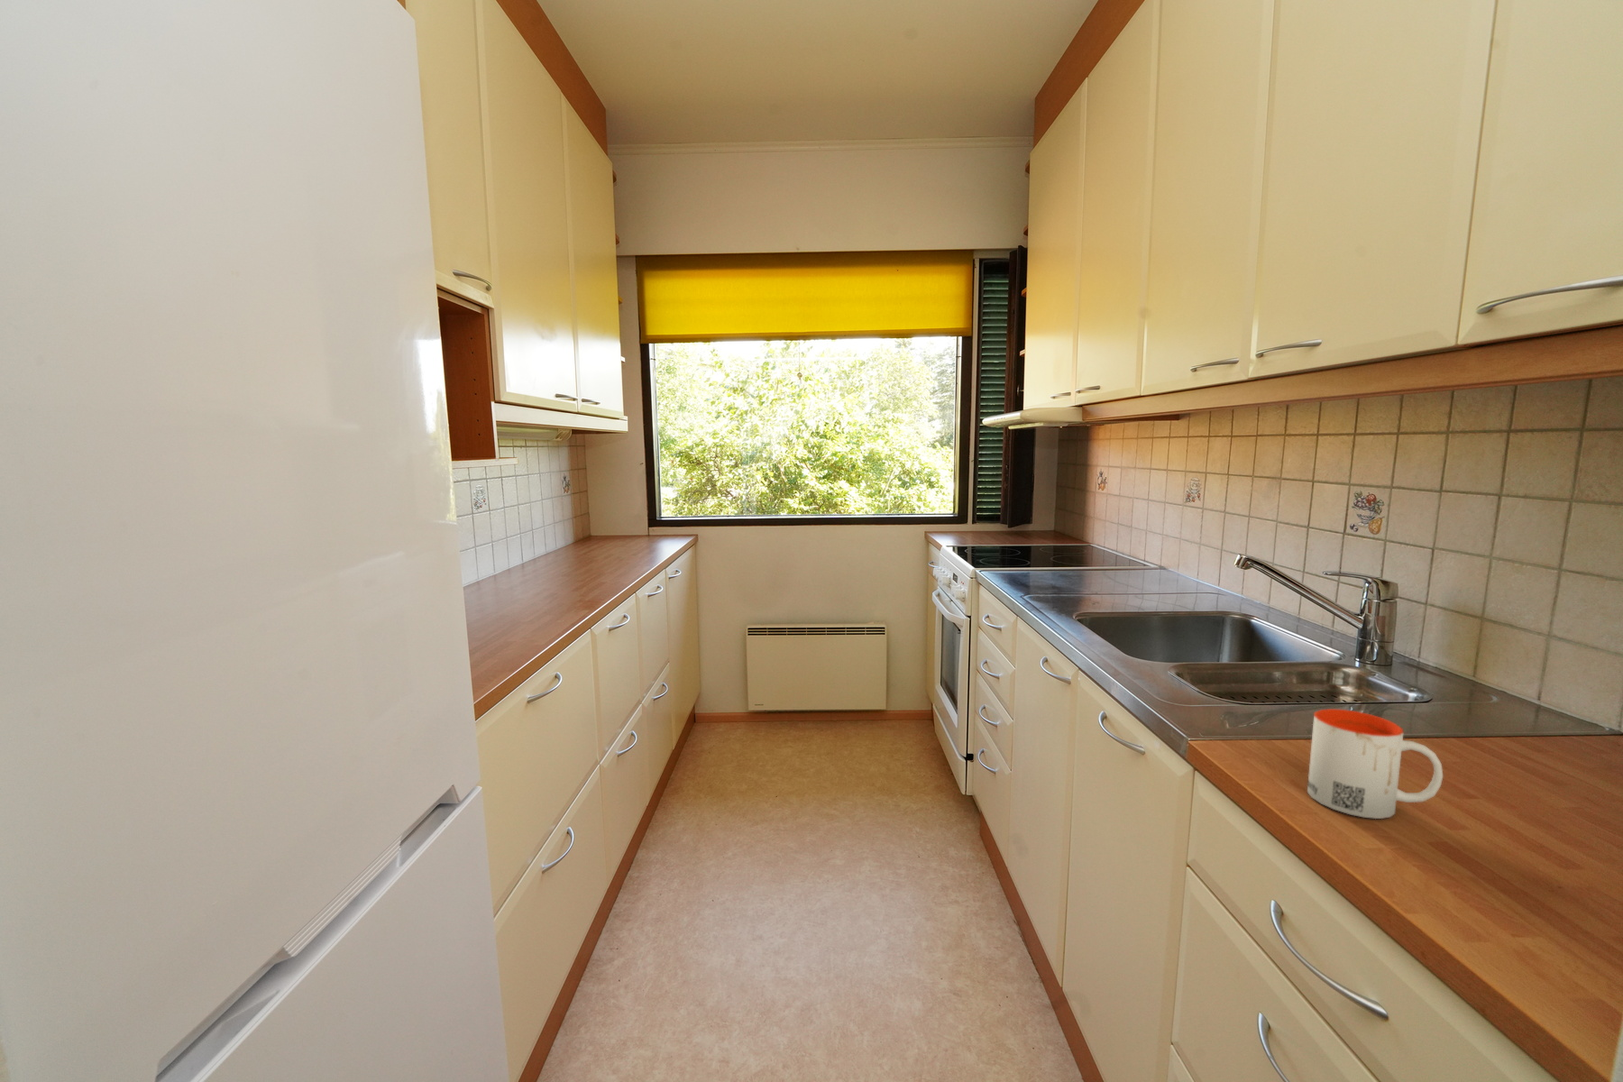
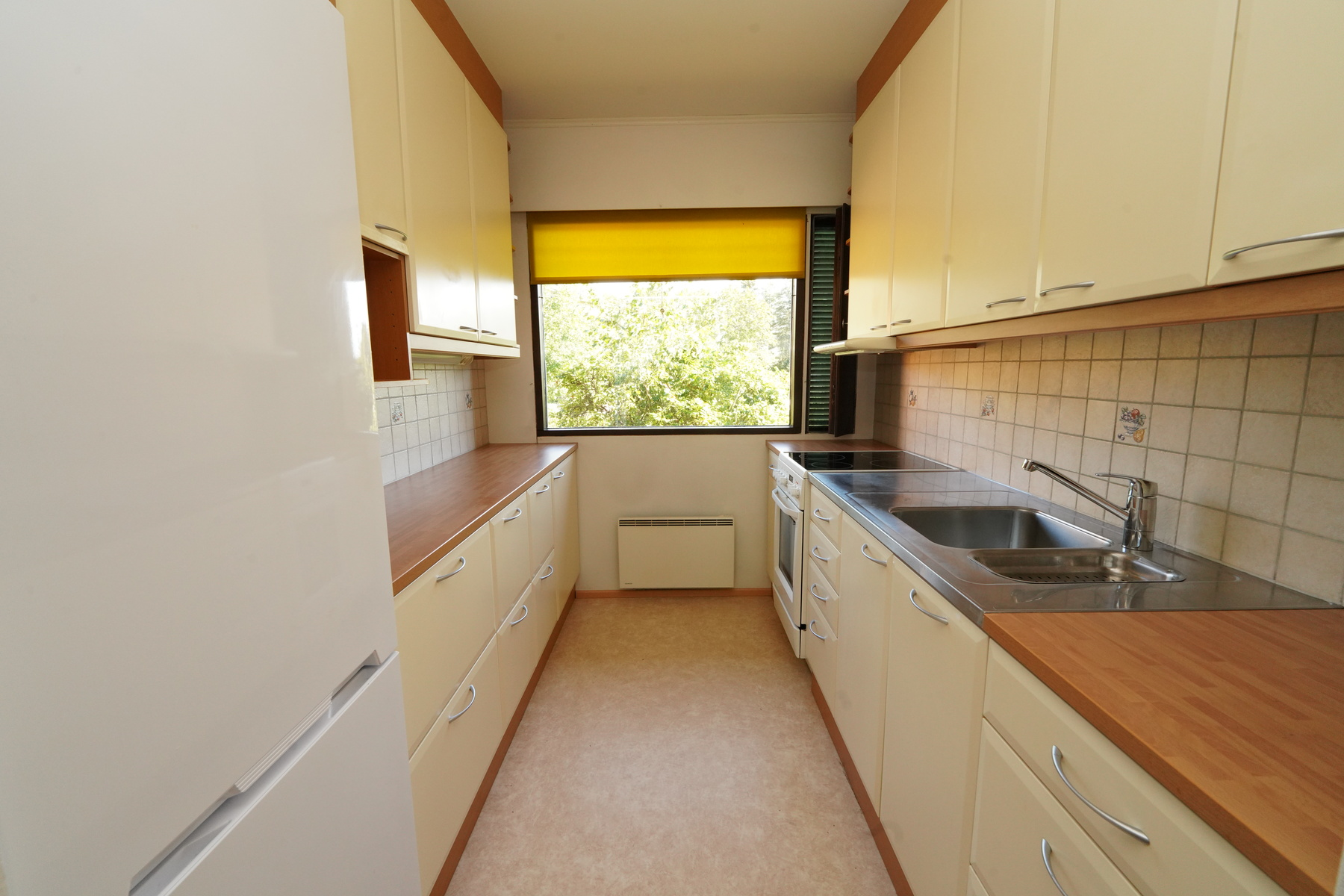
- mug [1307,708,1443,820]
